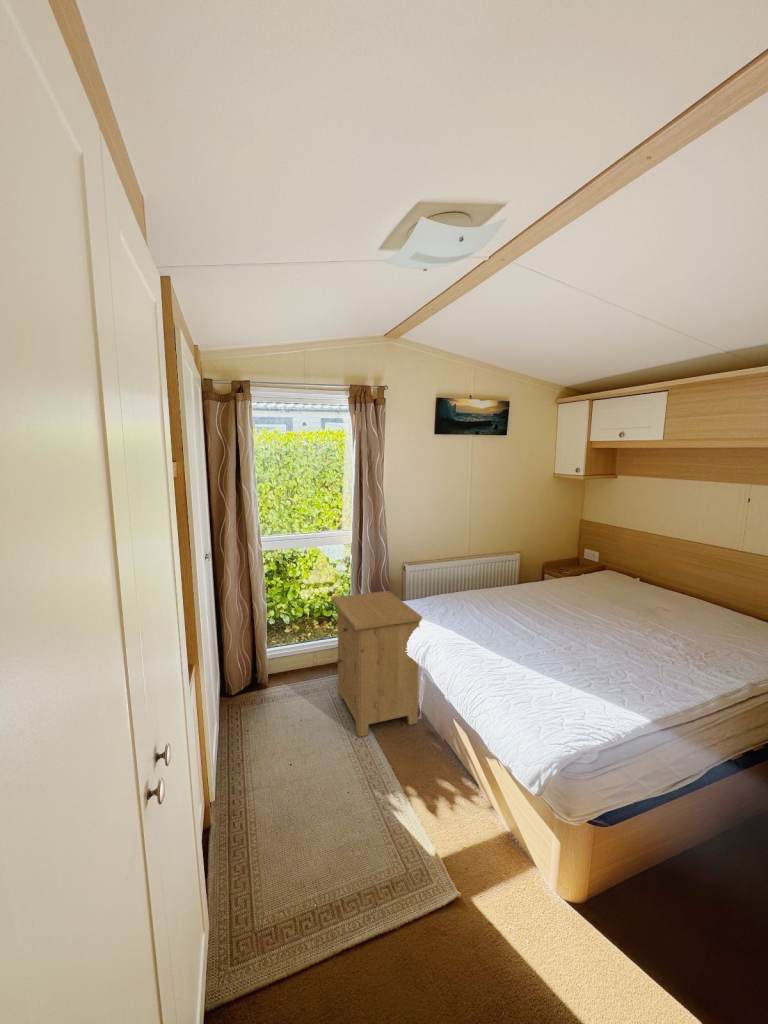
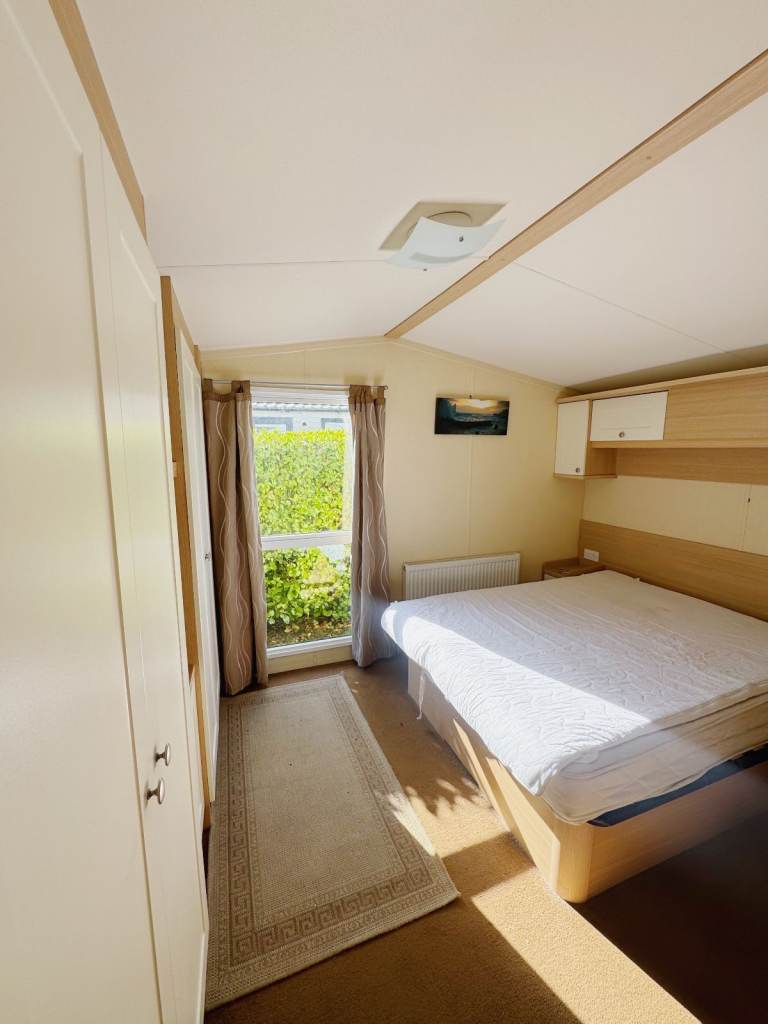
- nightstand [330,590,423,738]
